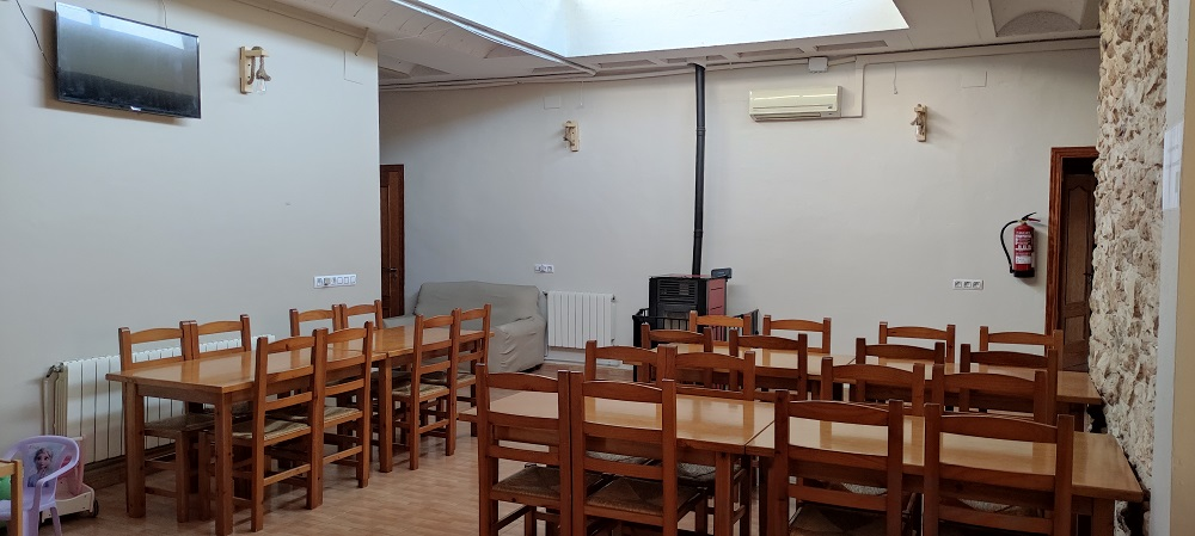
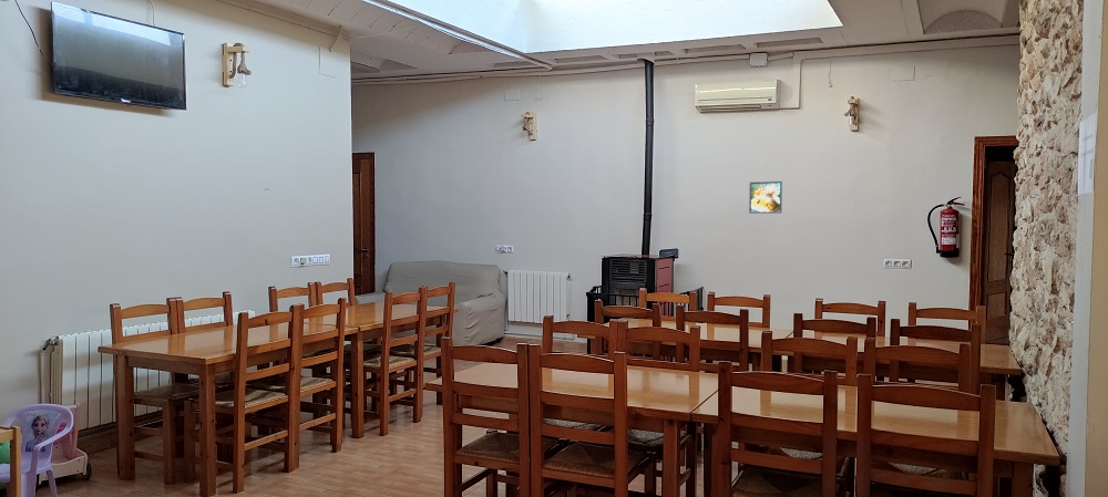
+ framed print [748,180,783,215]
